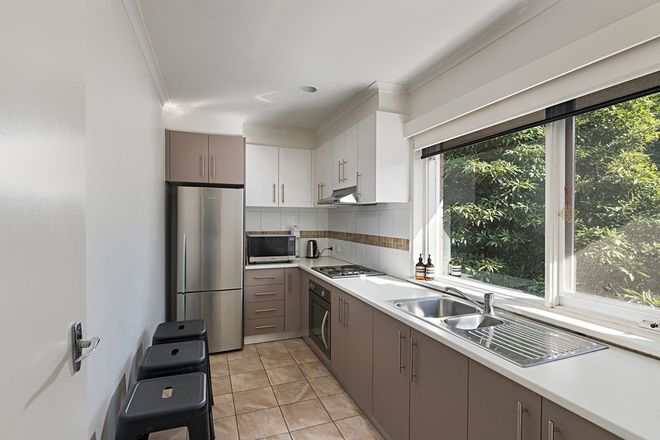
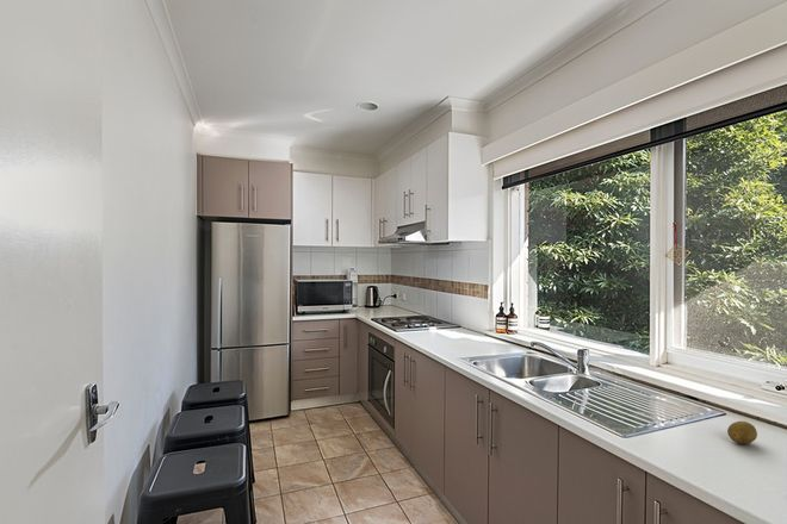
+ fruit [726,420,758,445]
